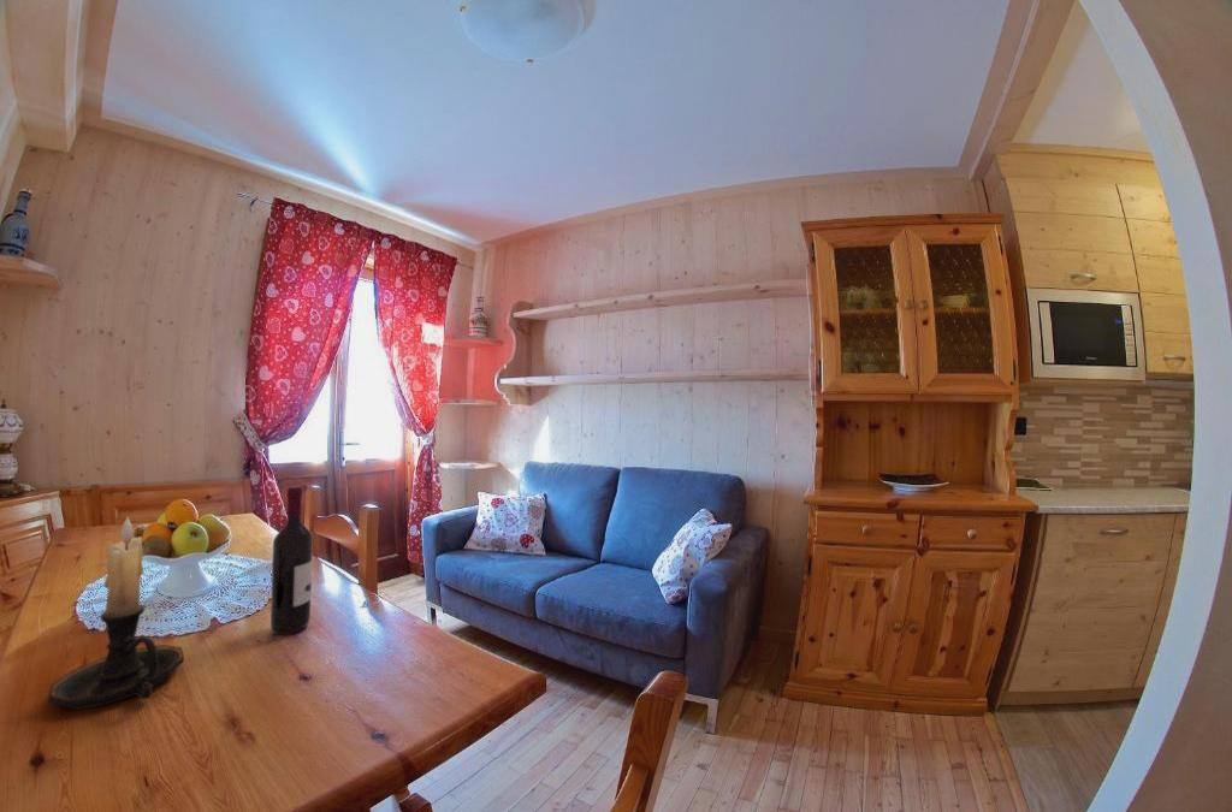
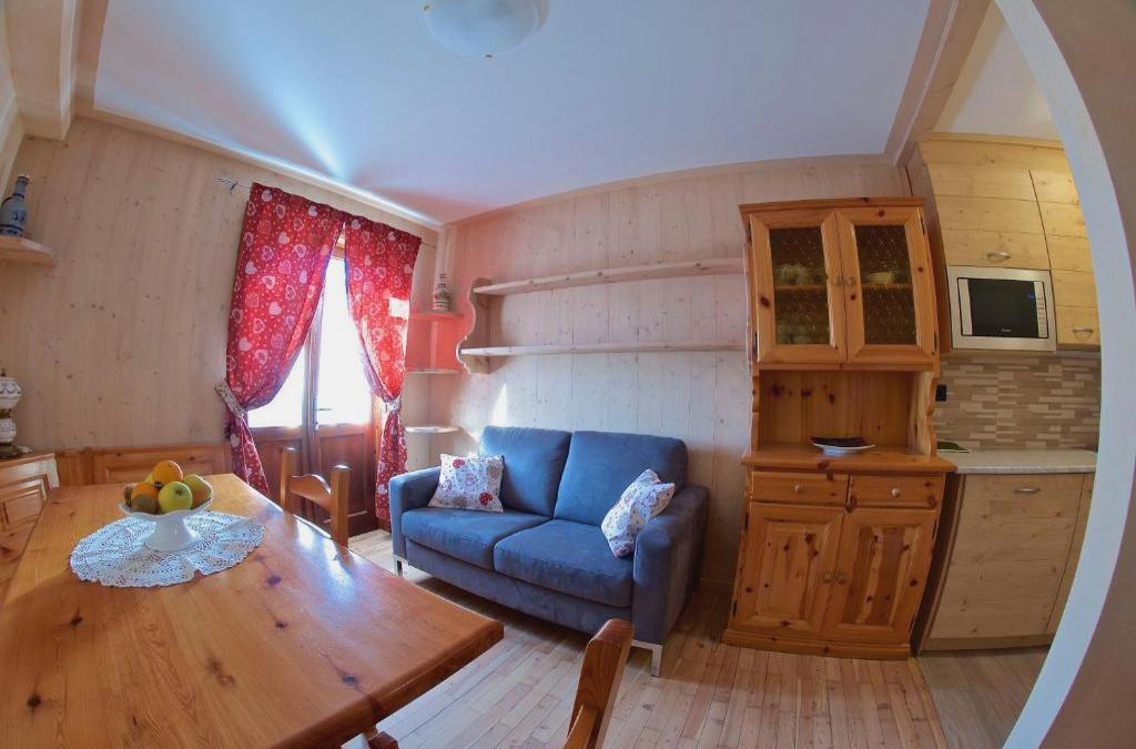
- candle holder [47,516,185,711]
- wine bottle [270,485,314,635]
